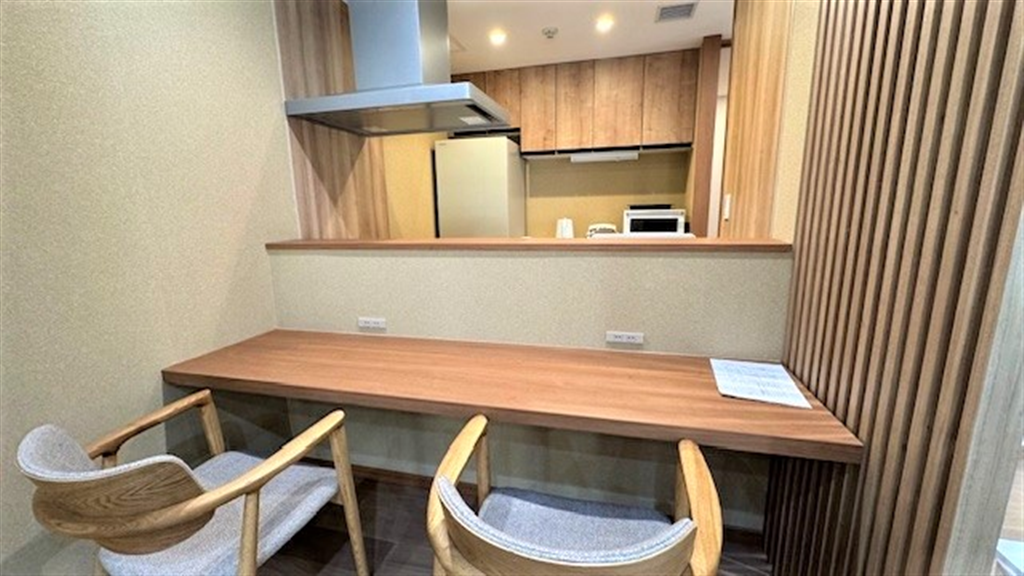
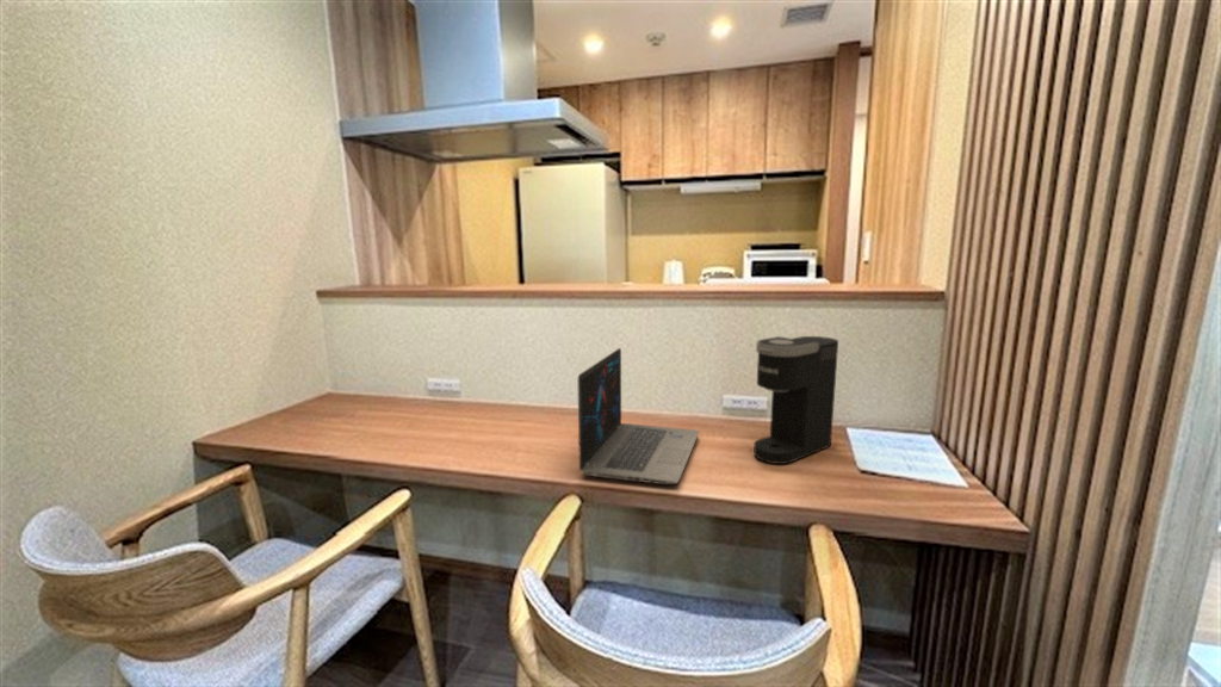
+ coffee maker [752,335,839,465]
+ laptop [577,347,700,485]
